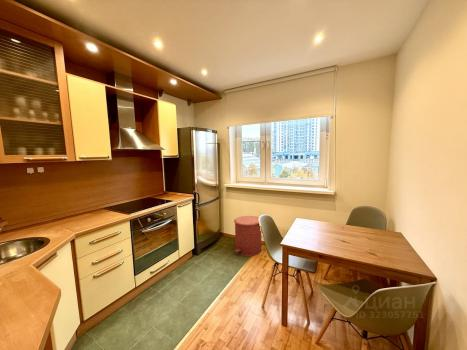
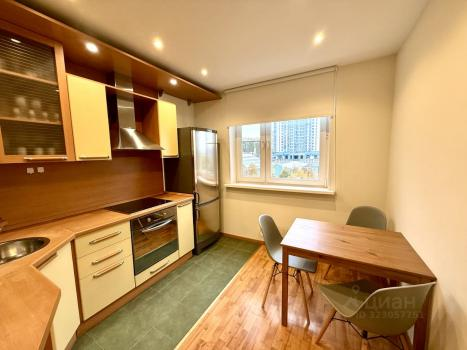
- trash can [233,215,263,257]
